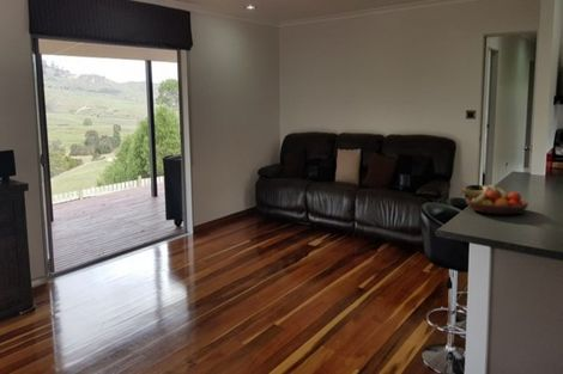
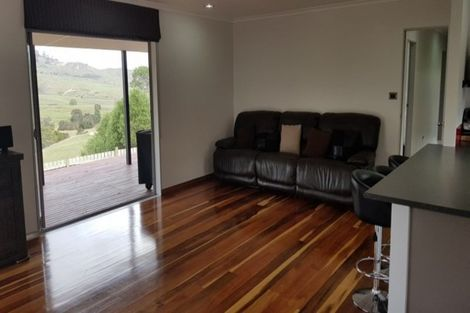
- fruit bowl [460,184,529,215]
